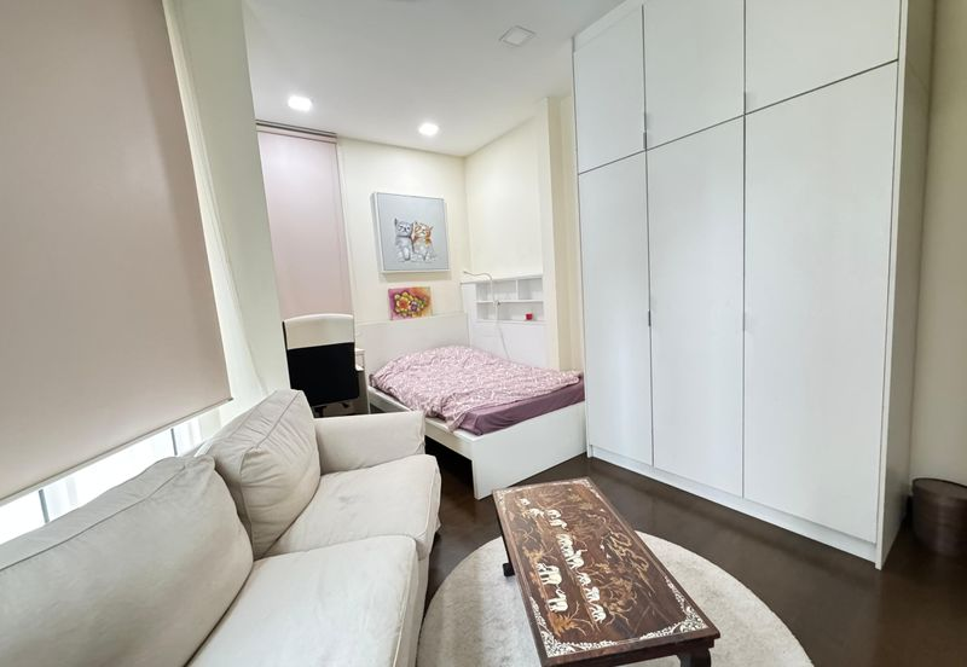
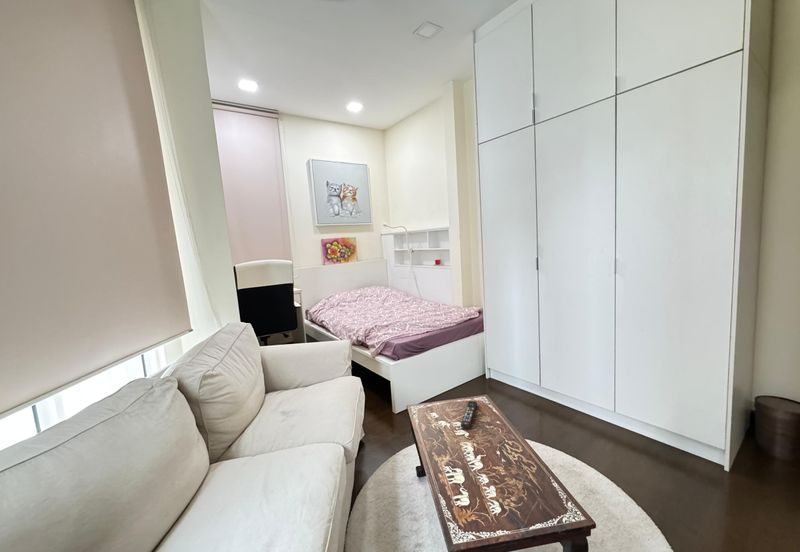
+ remote control [460,400,478,430]
